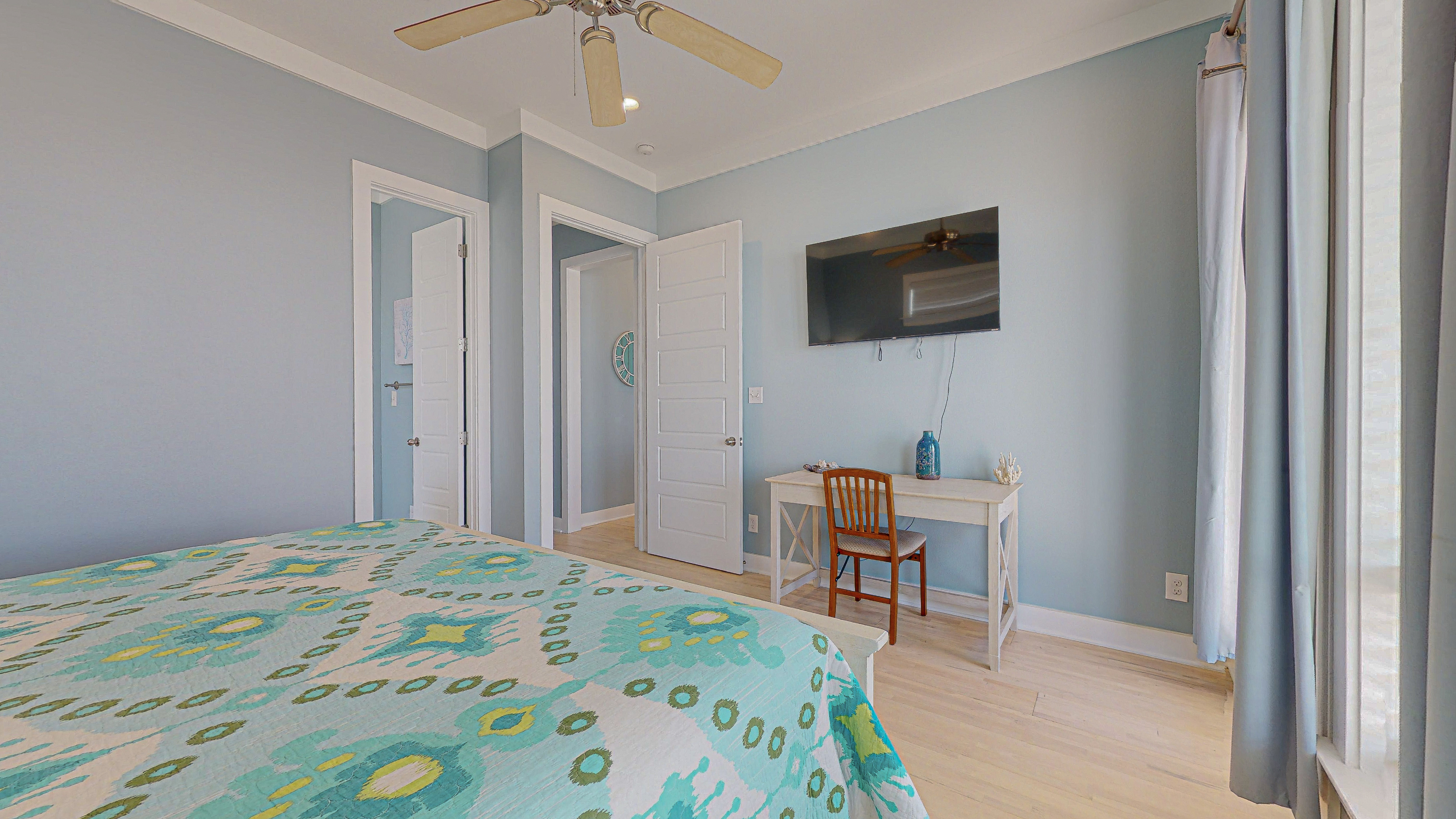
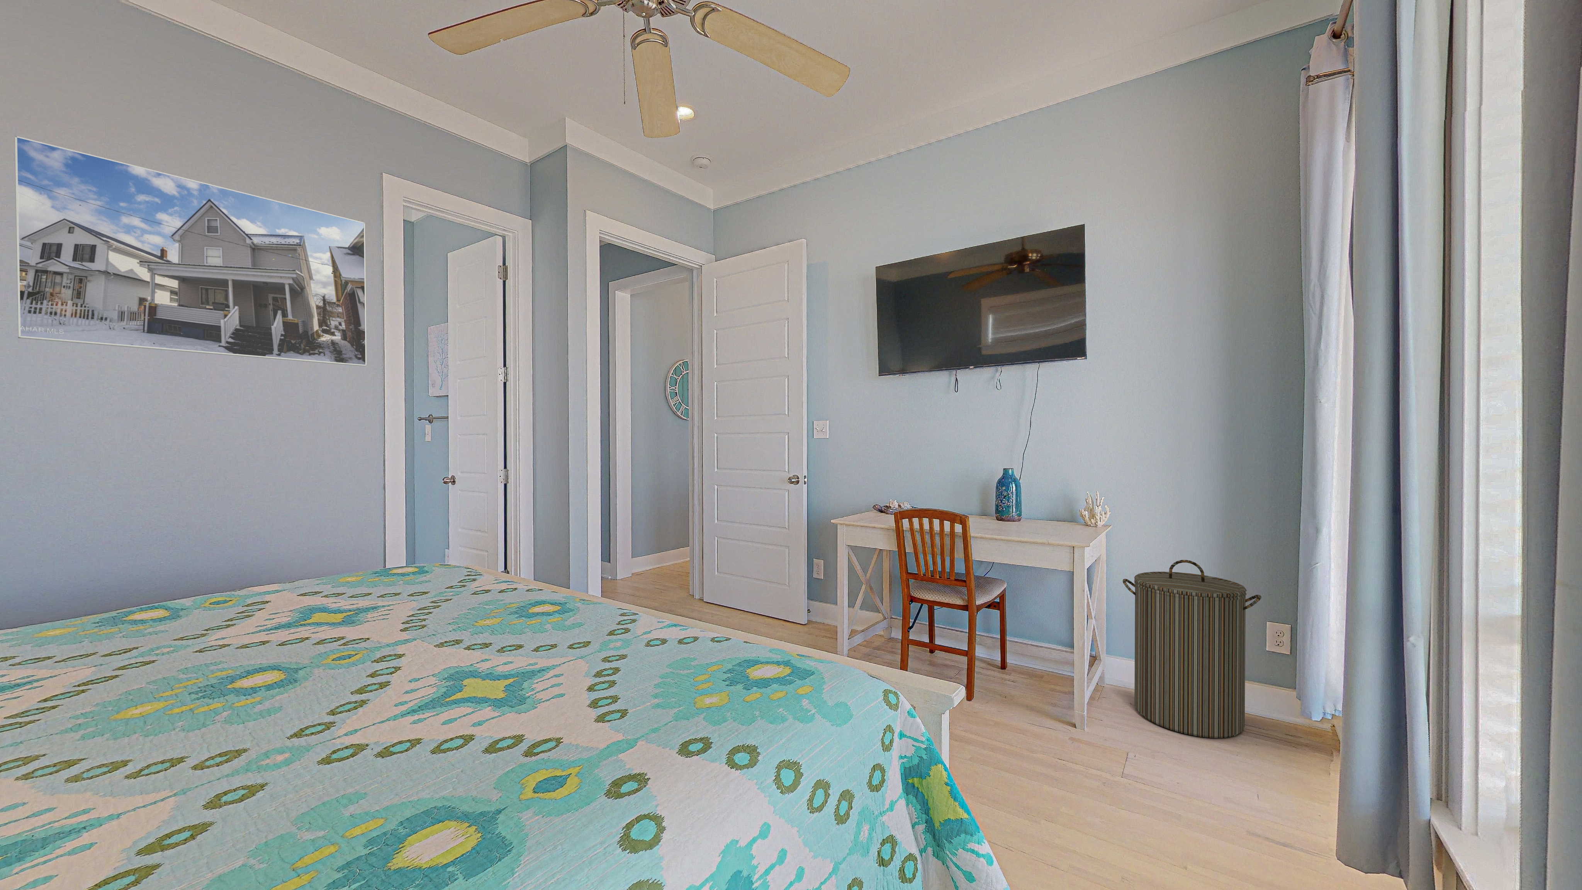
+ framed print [14,135,367,366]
+ laundry hamper [1122,560,1261,739]
